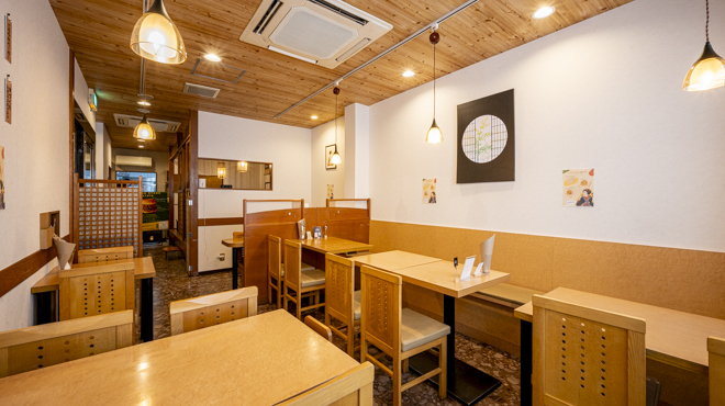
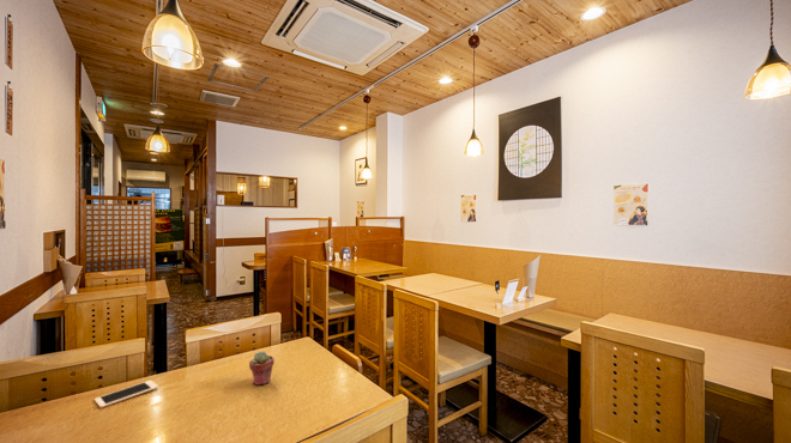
+ cell phone [93,380,159,409]
+ potted succulent [248,350,276,387]
